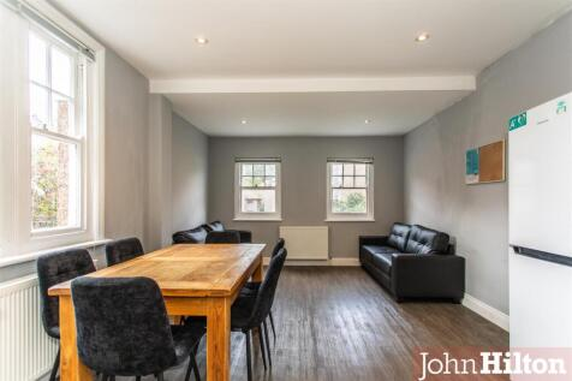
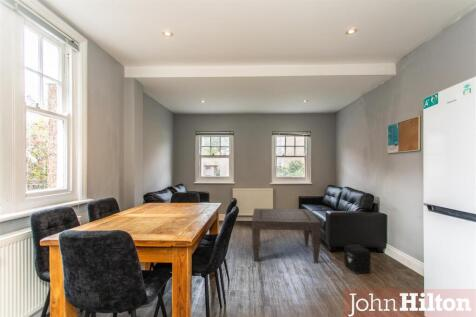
+ coffee table [251,208,322,265]
+ air purifier [343,243,372,275]
